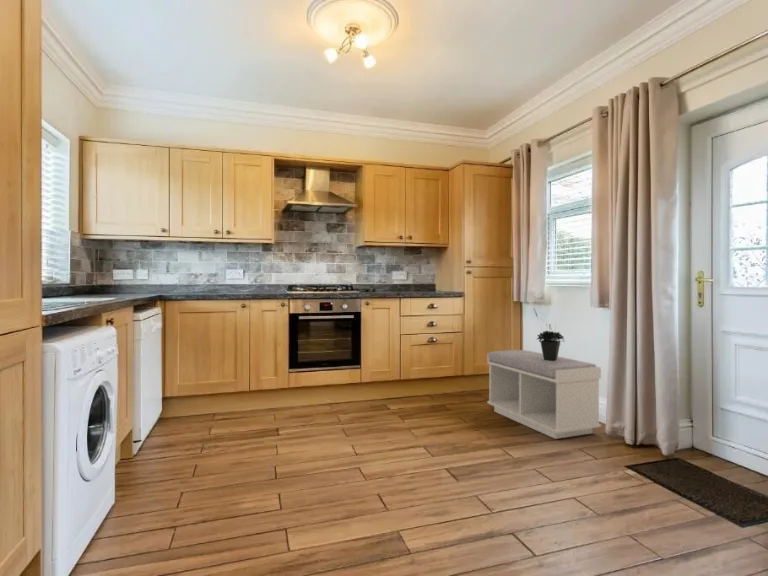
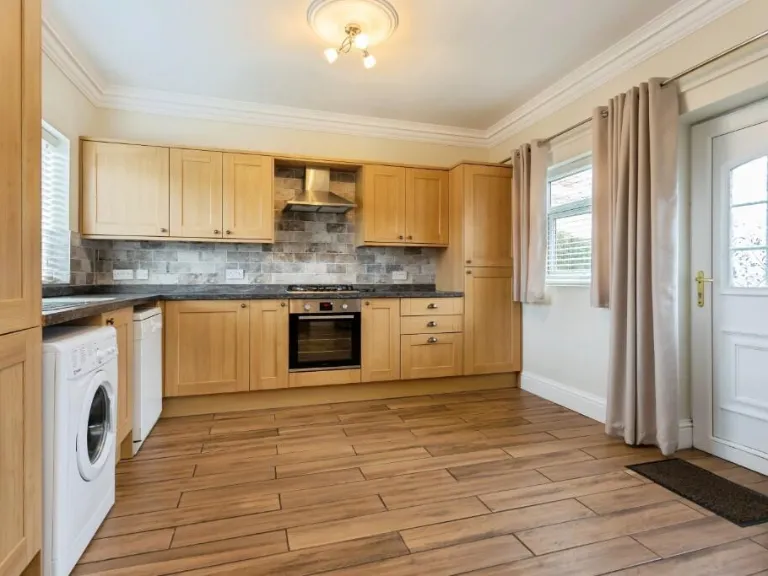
- bench [486,349,602,440]
- potted plant [532,306,565,361]
